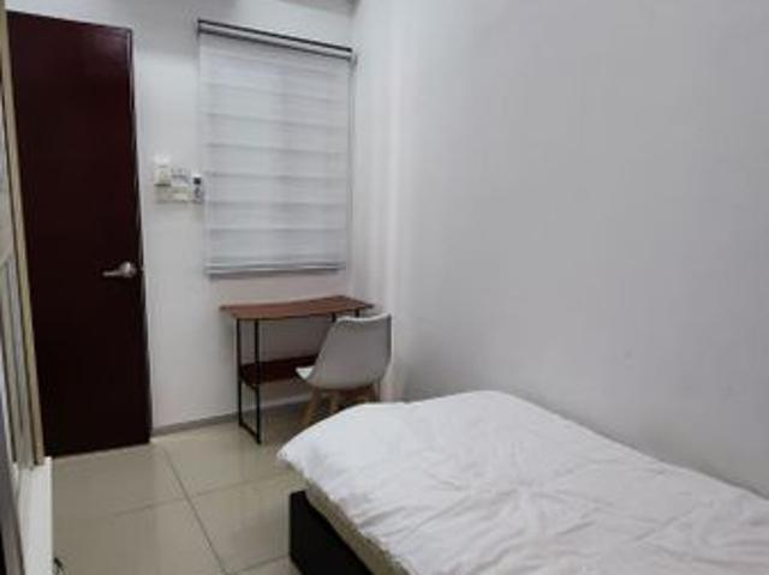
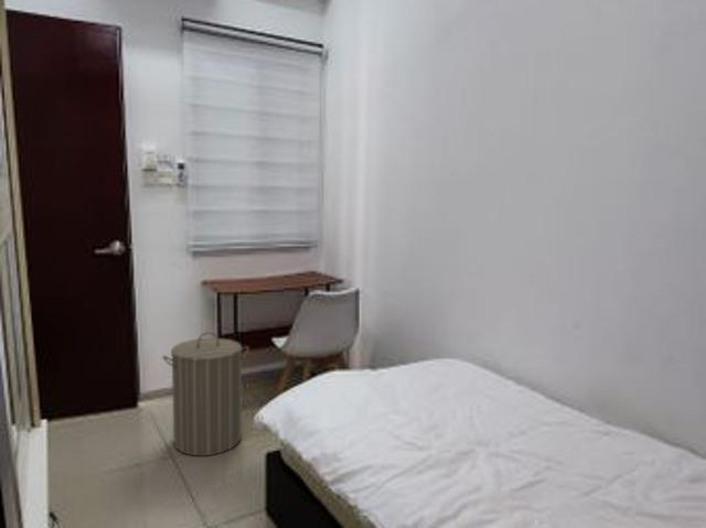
+ laundry hamper [161,331,250,457]
